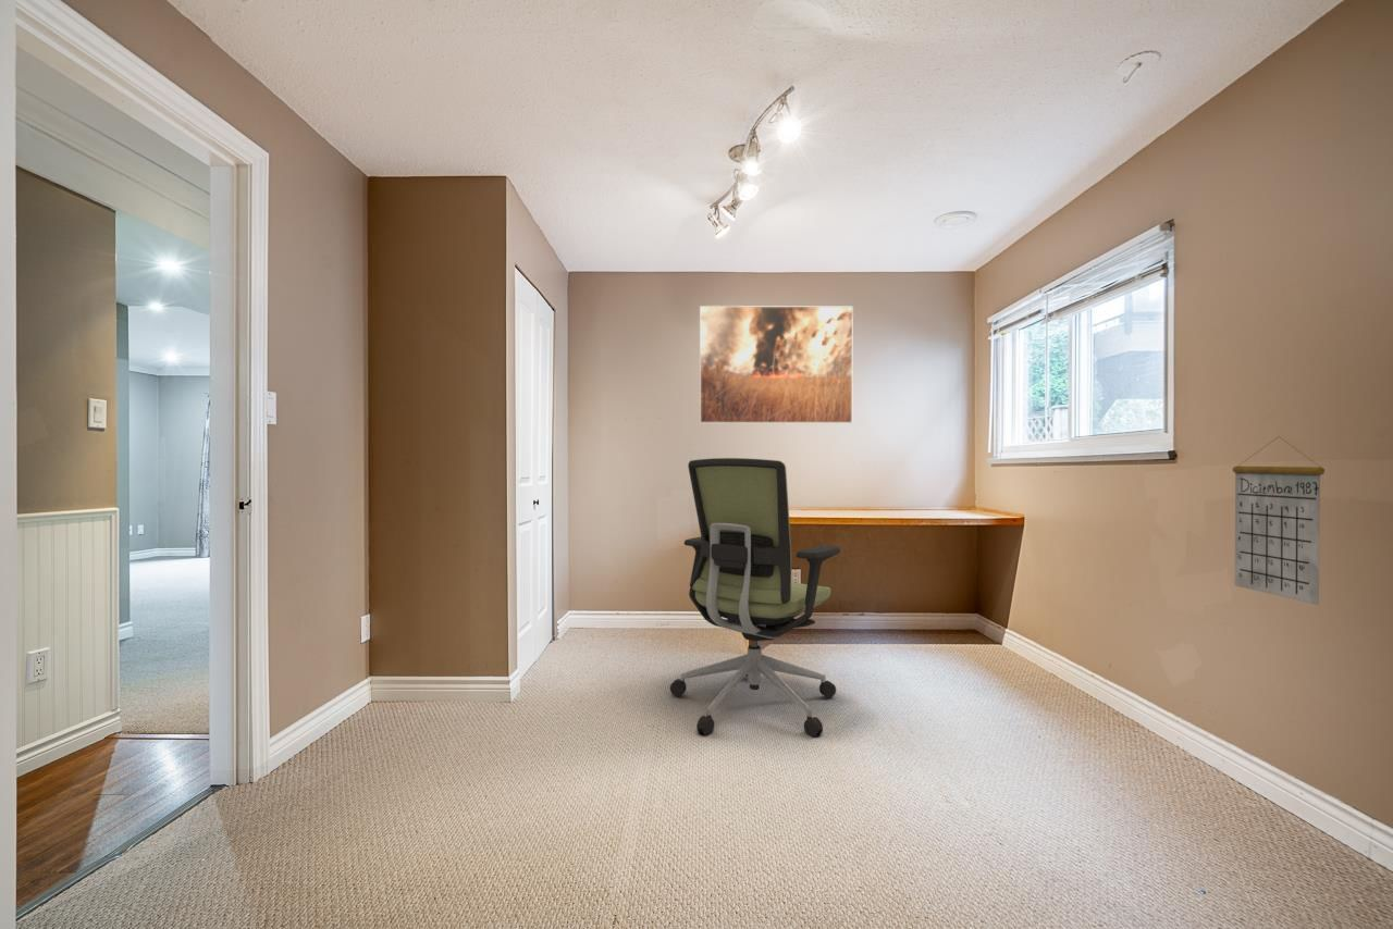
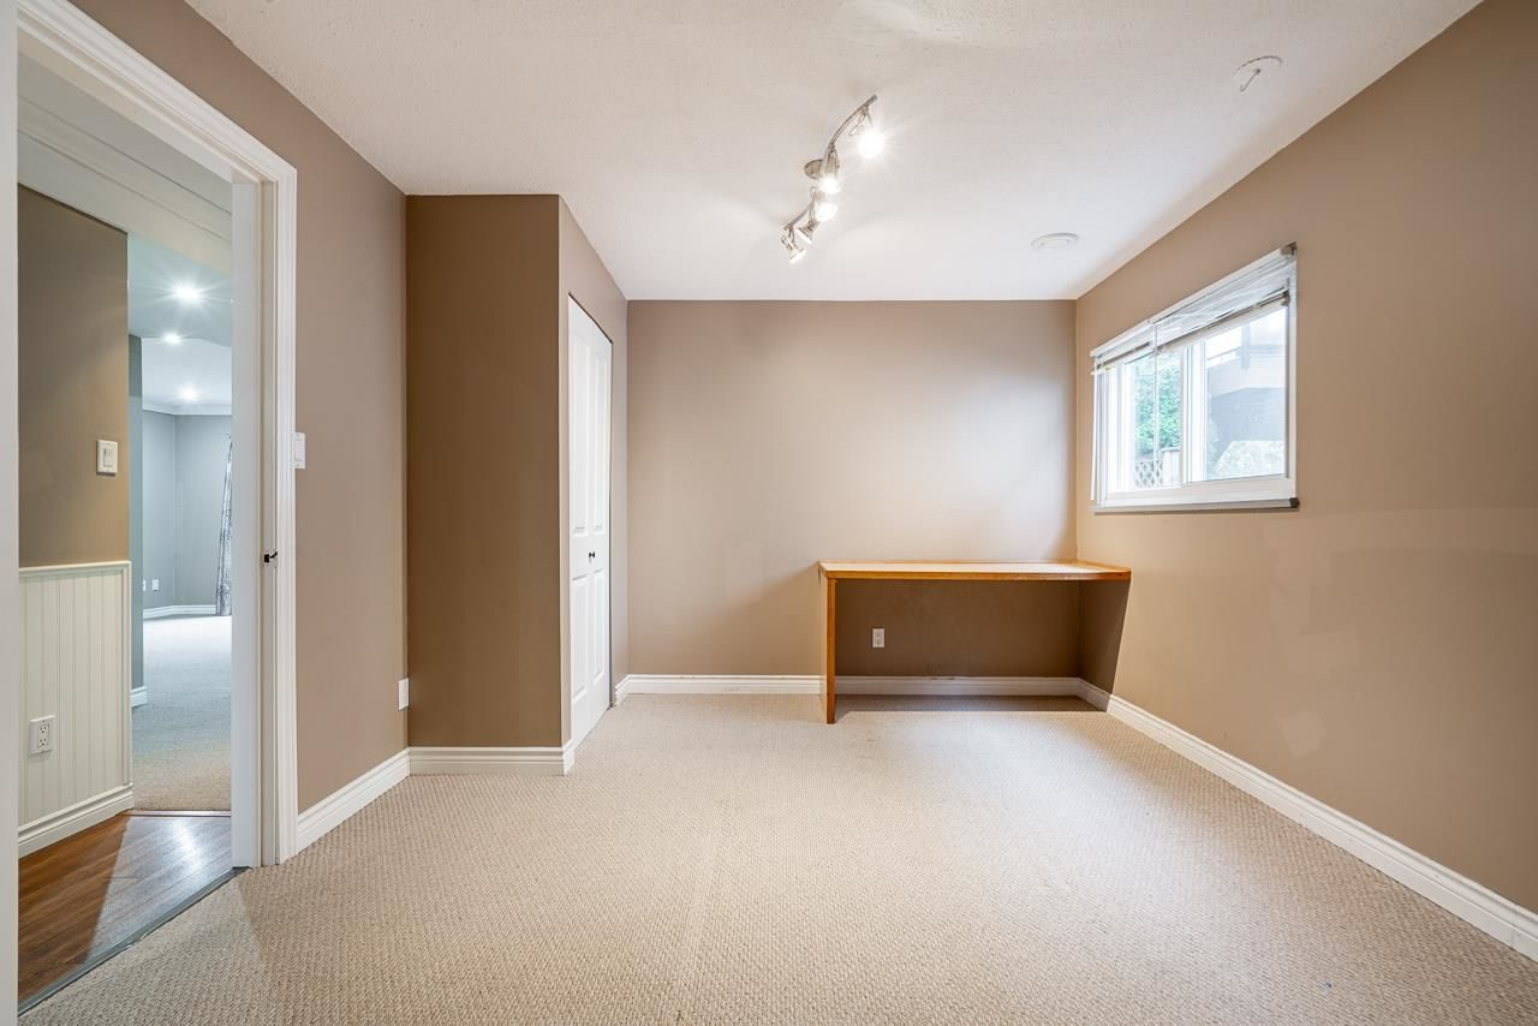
- calendar [1232,435,1326,606]
- office chair [669,457,841,738]
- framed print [699,305,854,424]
